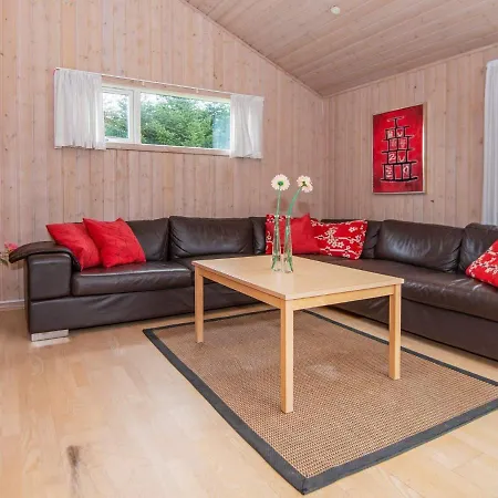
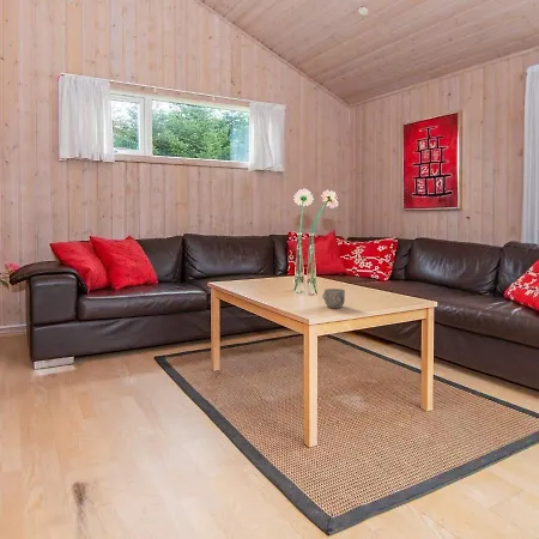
+ mug [321,287,346,309]
